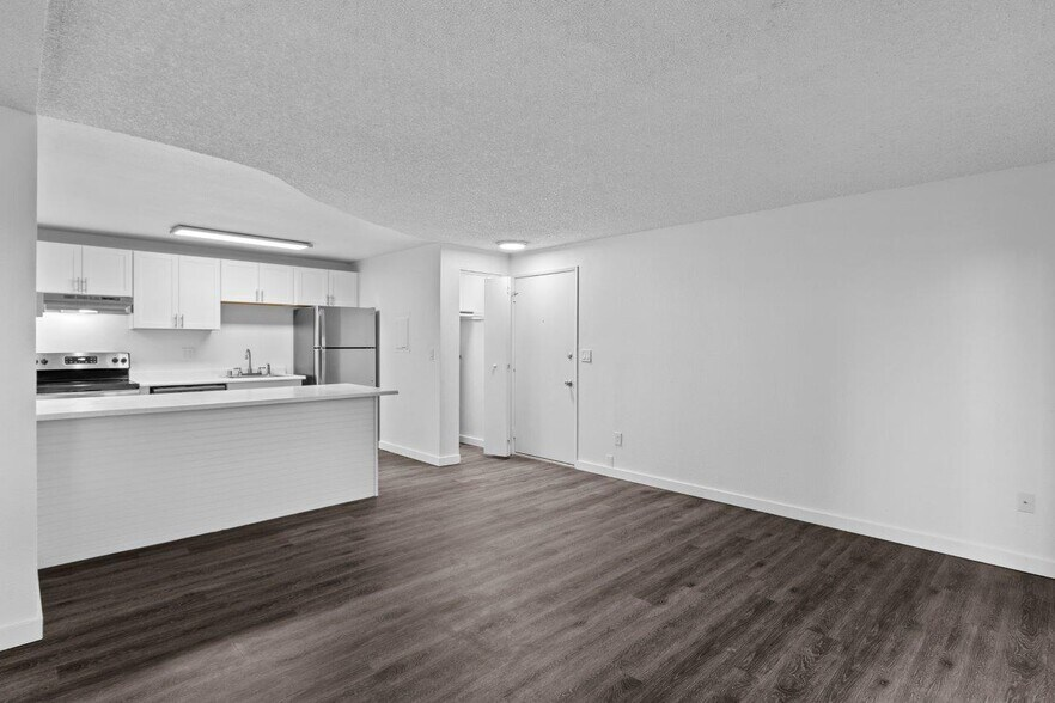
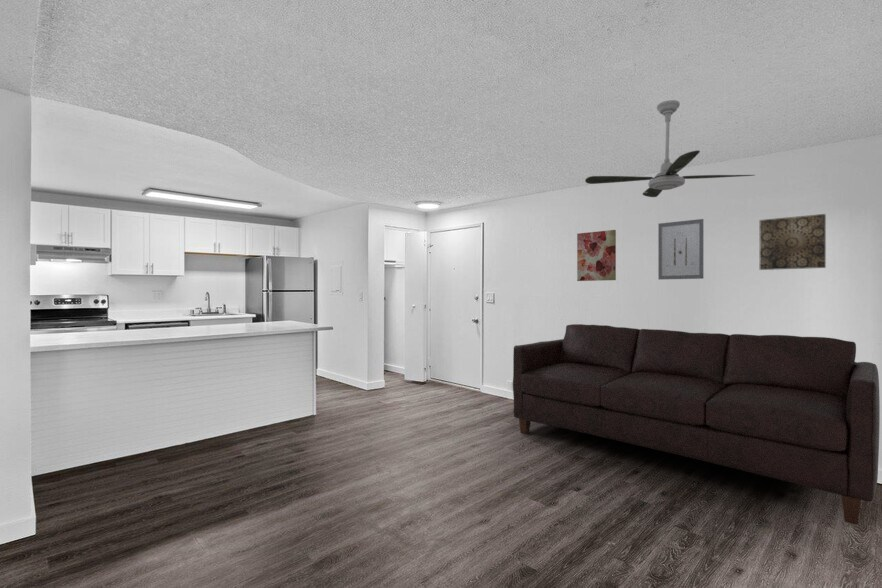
+ wall art [576,229,617,282]
+ wall art [759,213,827,271]
+ sofa [512,323,881,526]
+ wall art [657,218,704,281]
+ ceiling fan [584,99,756,198]
